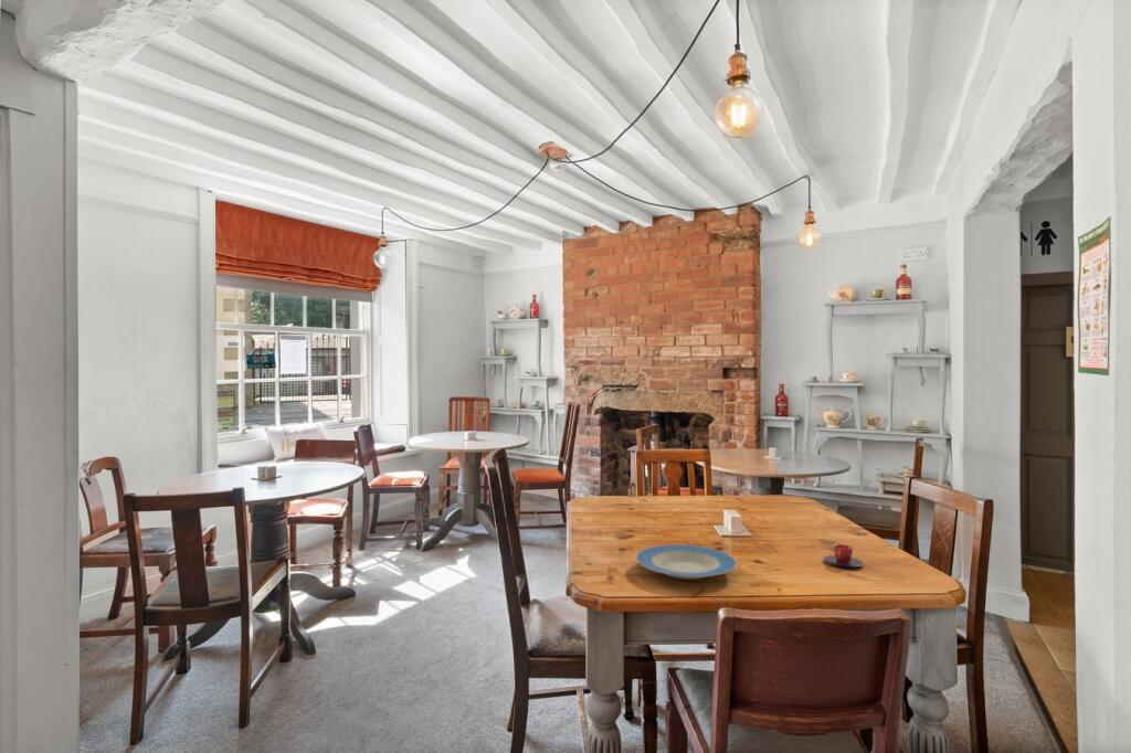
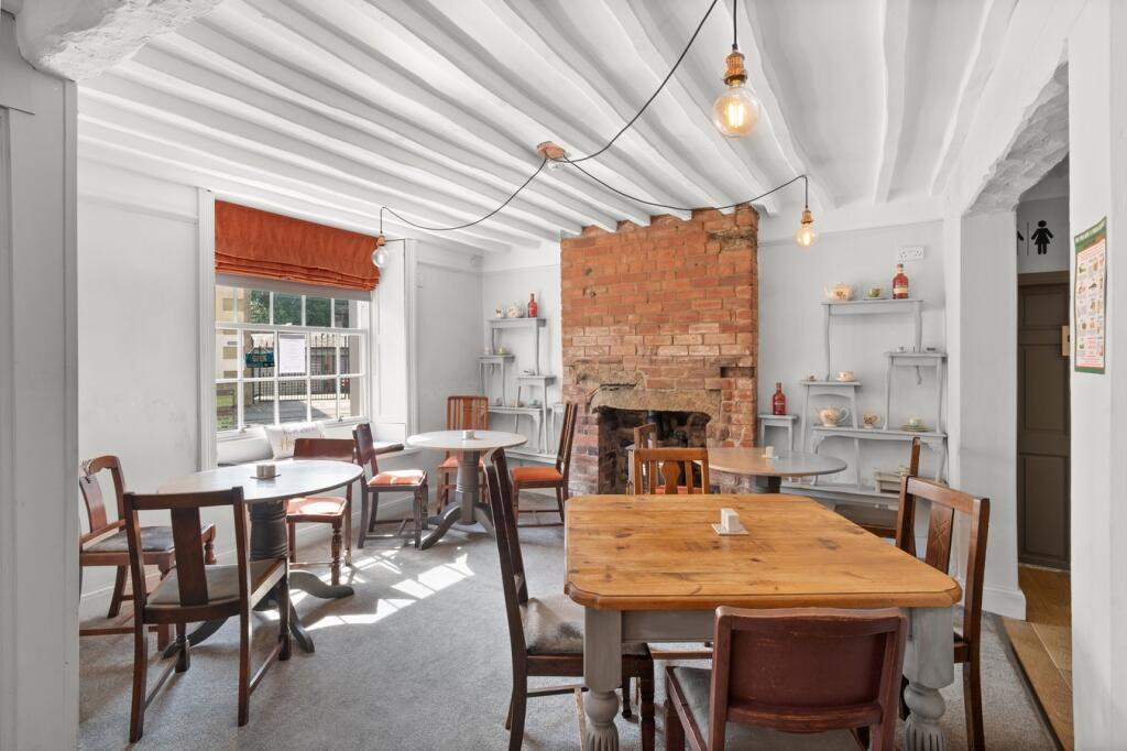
- plate [635,543,738,581]
- teacup [823,543,864,569]
